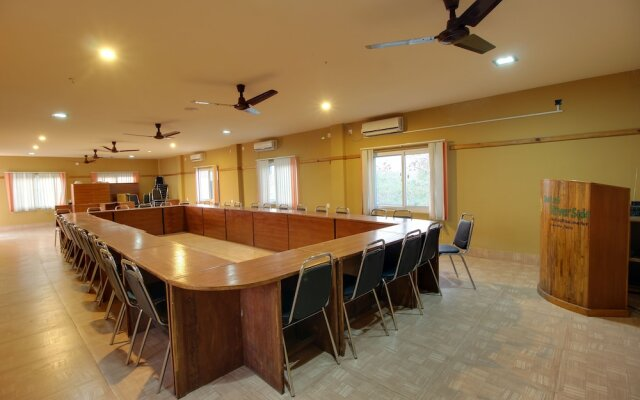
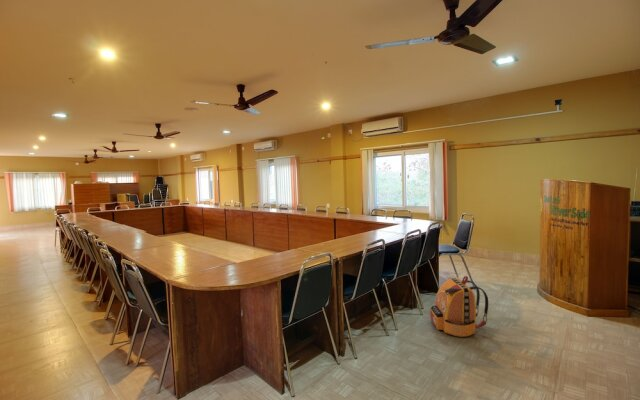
+ backpack [428,275,489,338]
